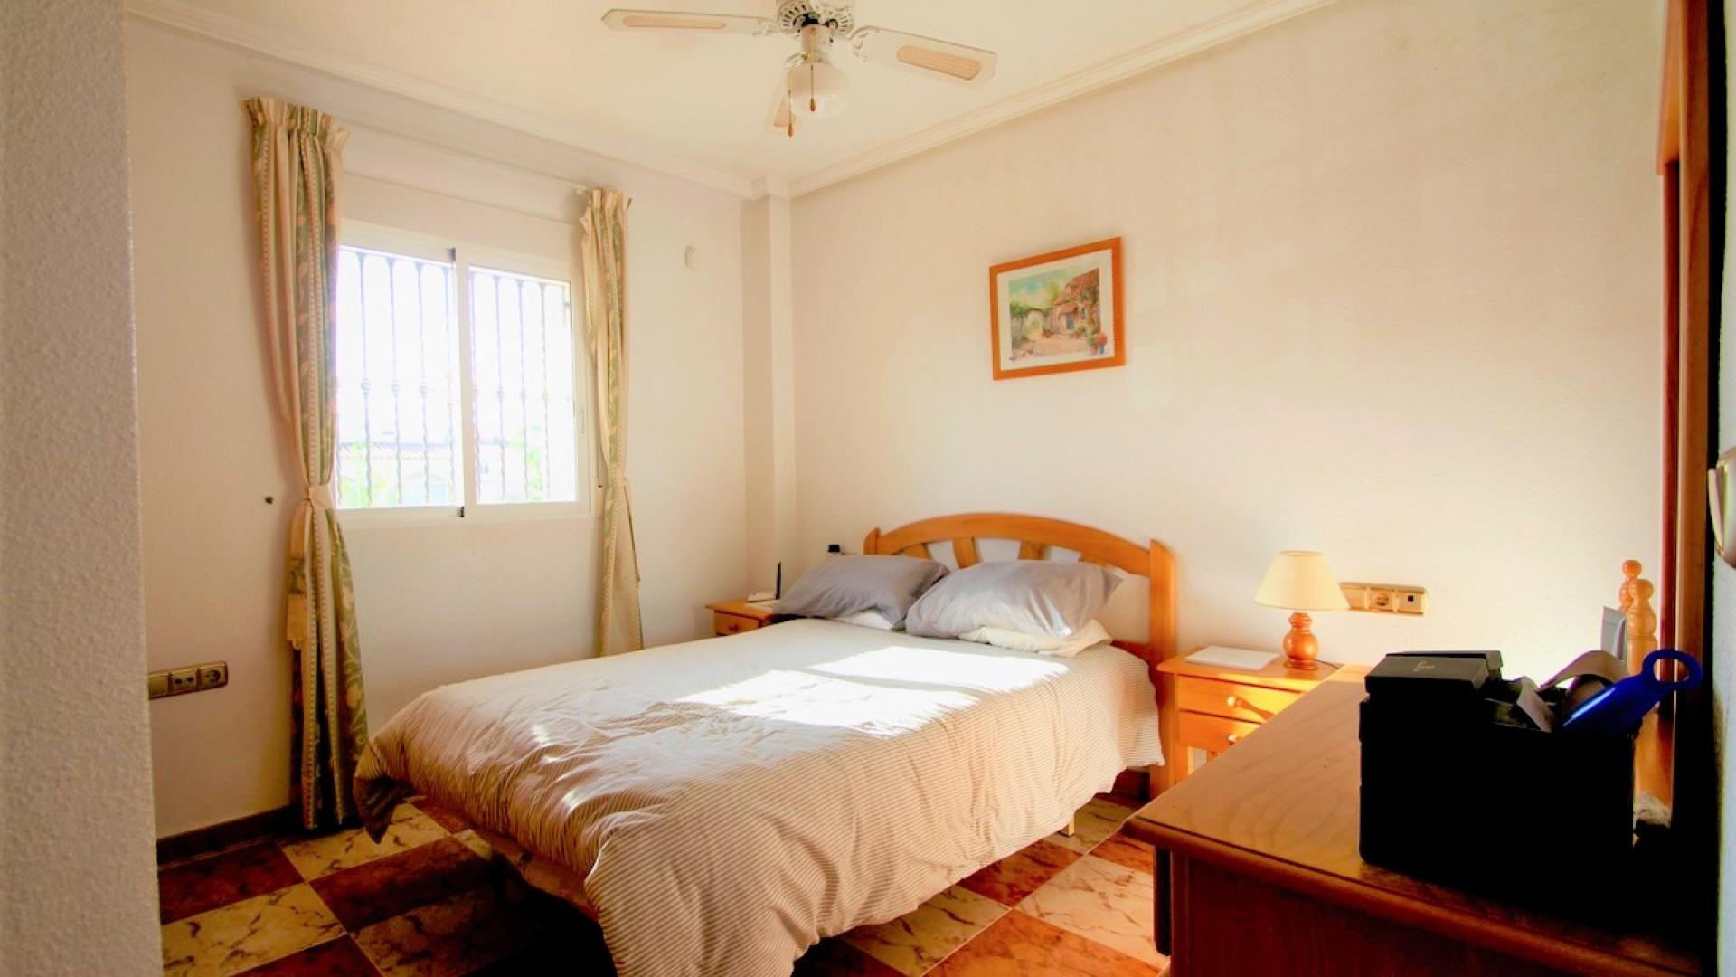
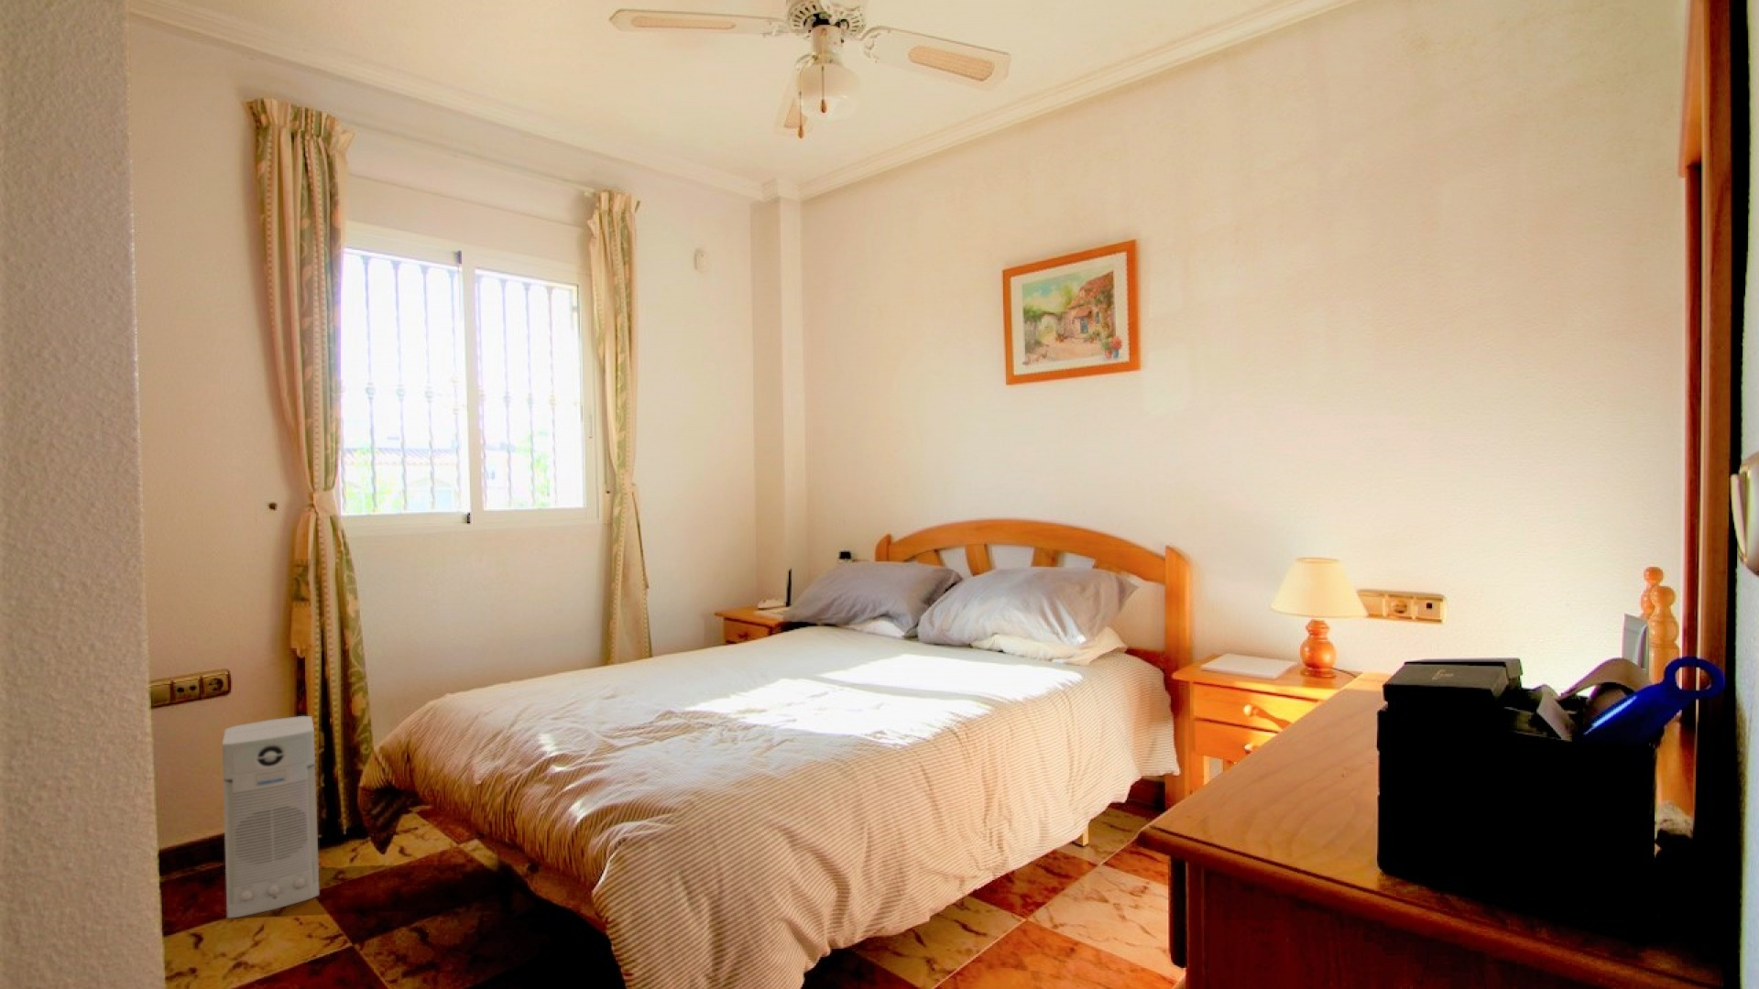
+ air purifier [222,715,320,919]
